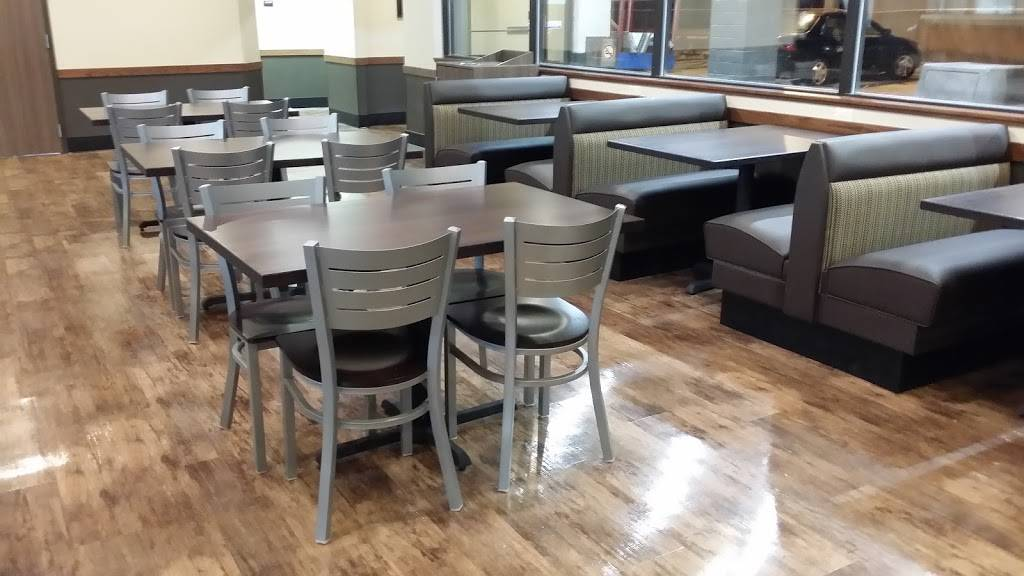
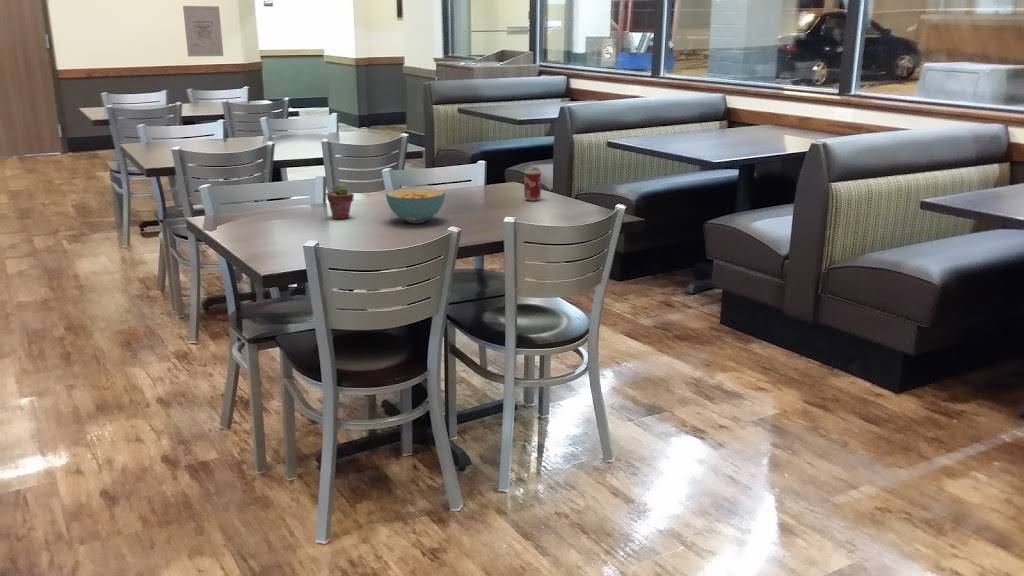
+ beverage can [523,166,542,202]
+ potted succulent [326,182,355,220]
+ cereal bowl [385,187,446,224]
+ wall art [182,5,224,58]
